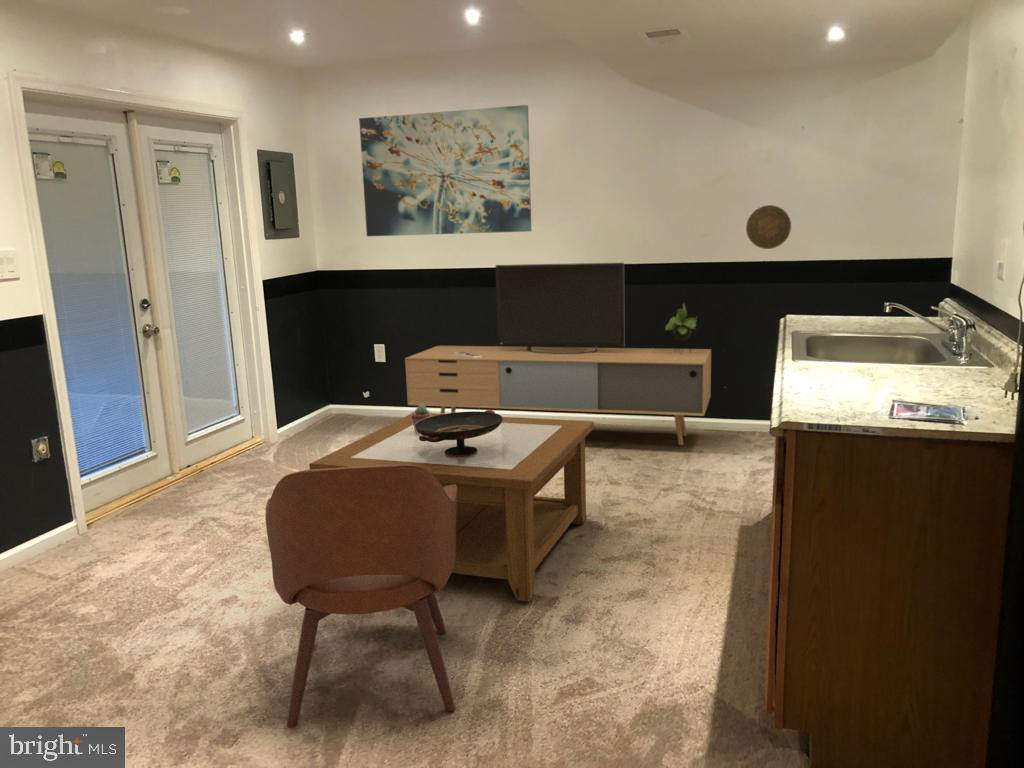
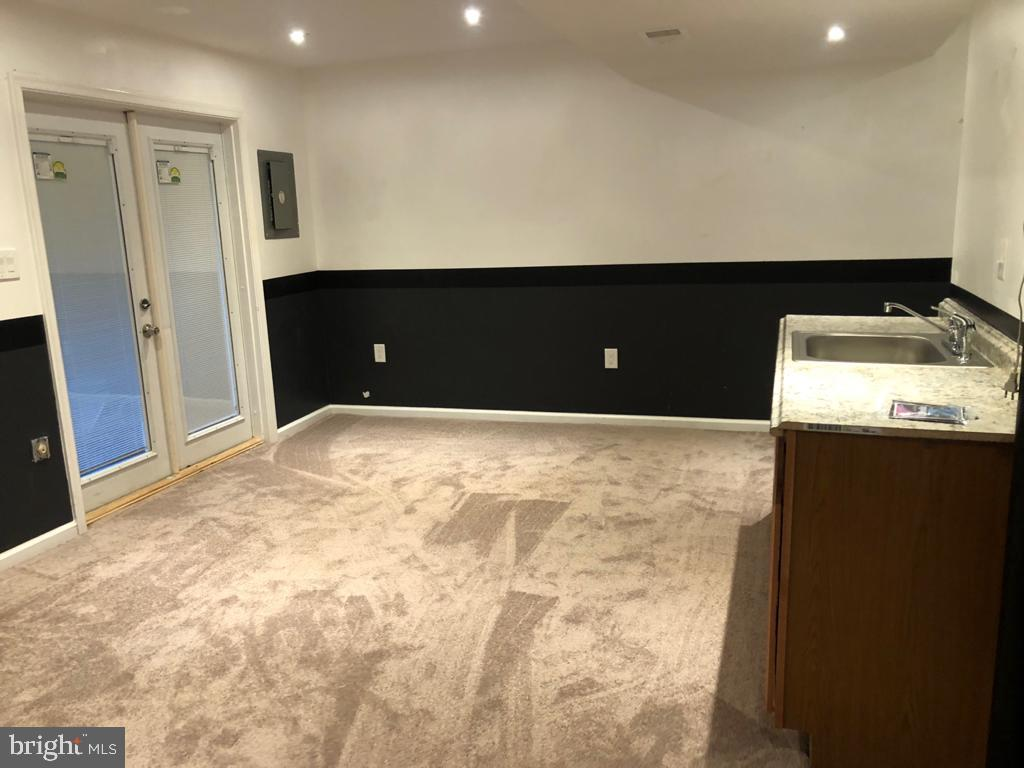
- decorative plate [745,204,792,250]
- potted succulent [410,405,432,433]
- decorative bowl [415,409,503,457]
- wall art [358,104,532,237]
- media console [404,262,712,446]
- chair [264,464,457,729]
- coffee table [308,412,595,602]
